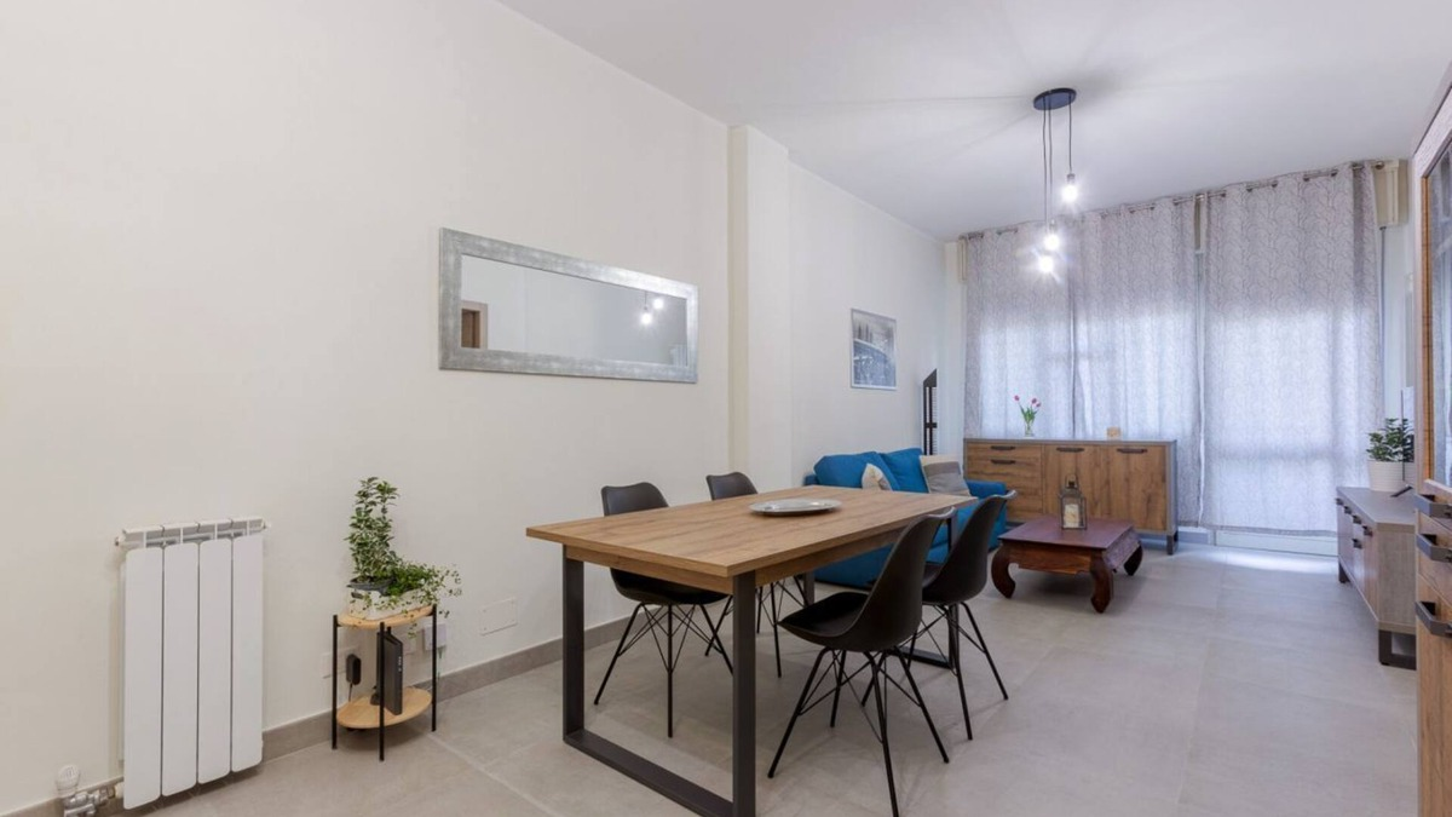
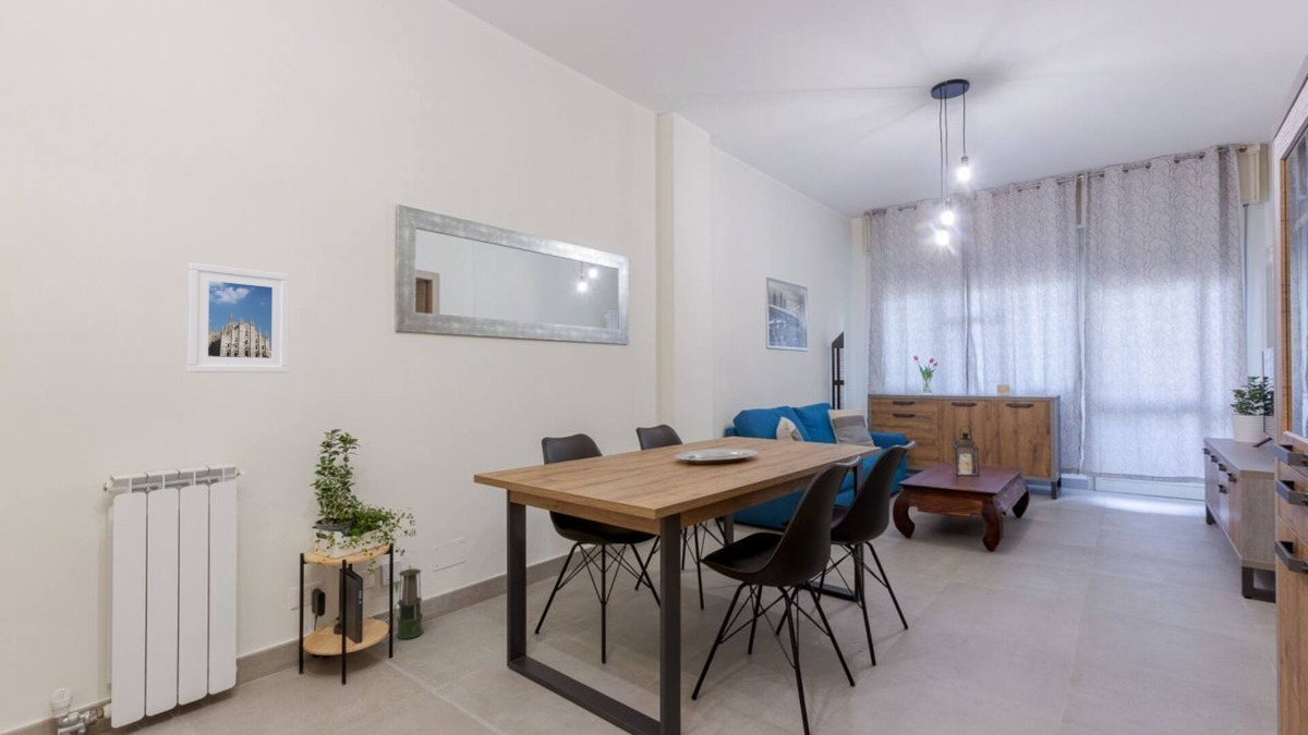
+ lantern [396,564,424,640]
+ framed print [186,261,290,373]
